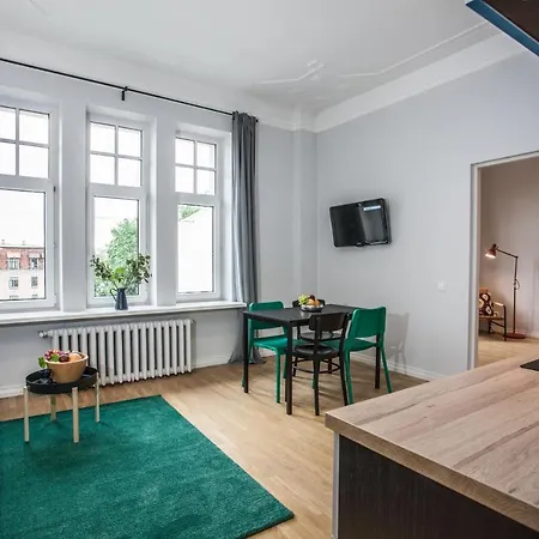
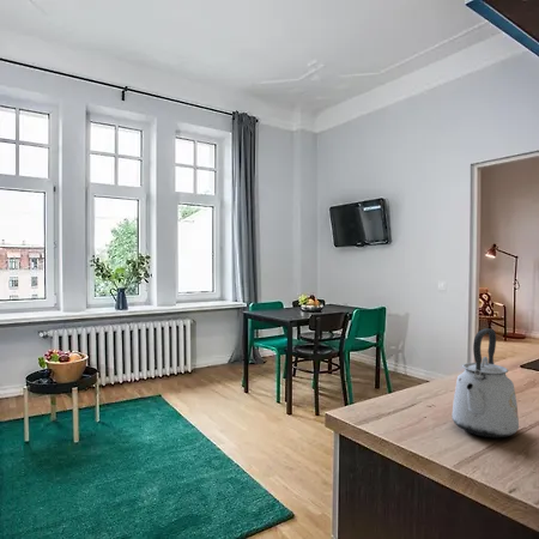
+ kettle [452,327,520,438]
